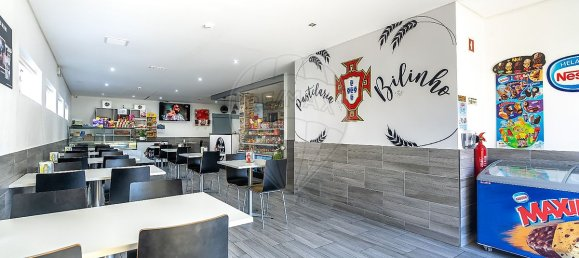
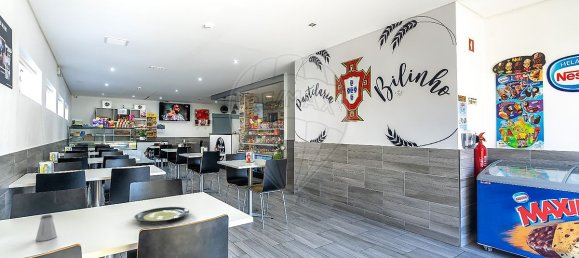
+ saltshaker [35,214,58,242]
+ plate [133,206,190,224]
